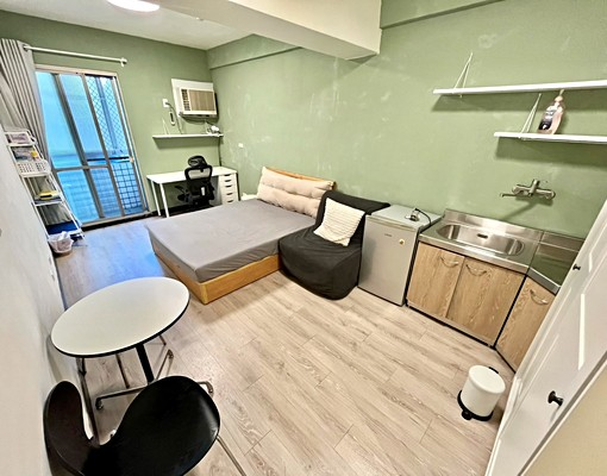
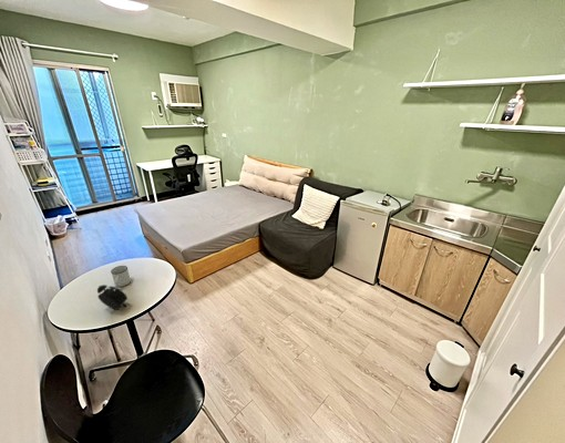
+ alarm clock [96,284,129,311]
+ mug [110,265,132,288]
